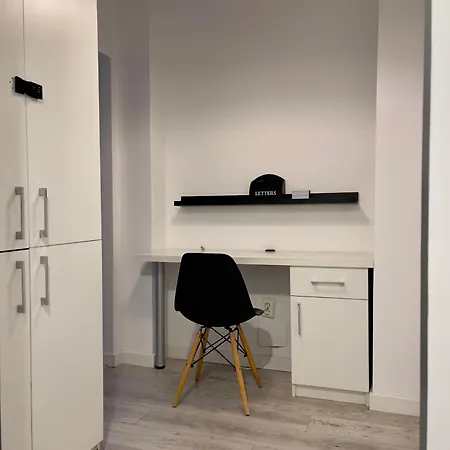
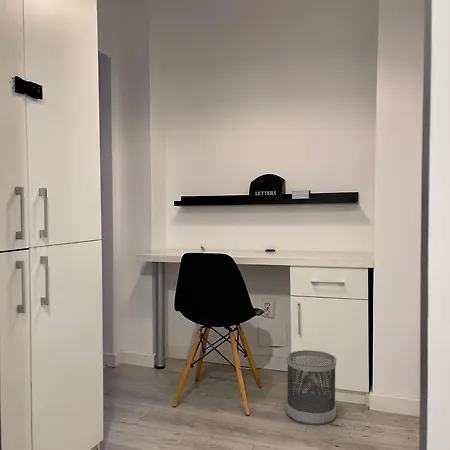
+ wastebasket [285,349,337,426]
